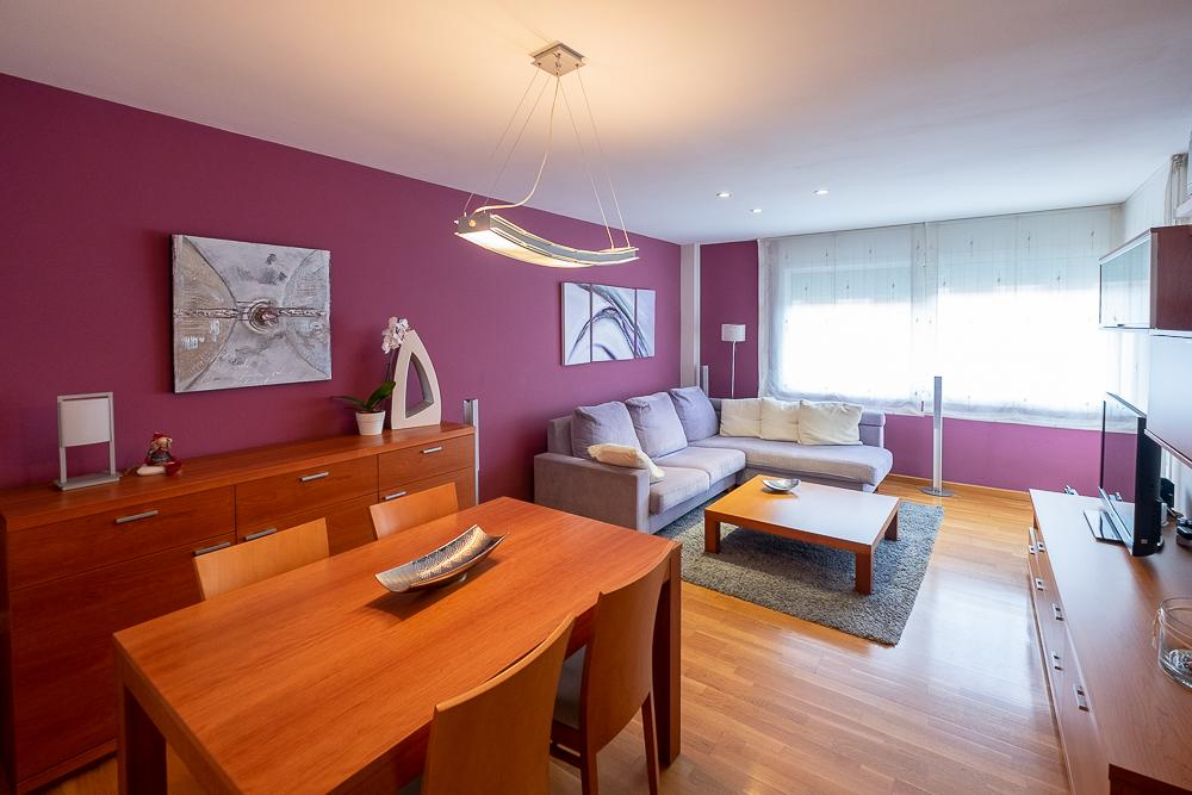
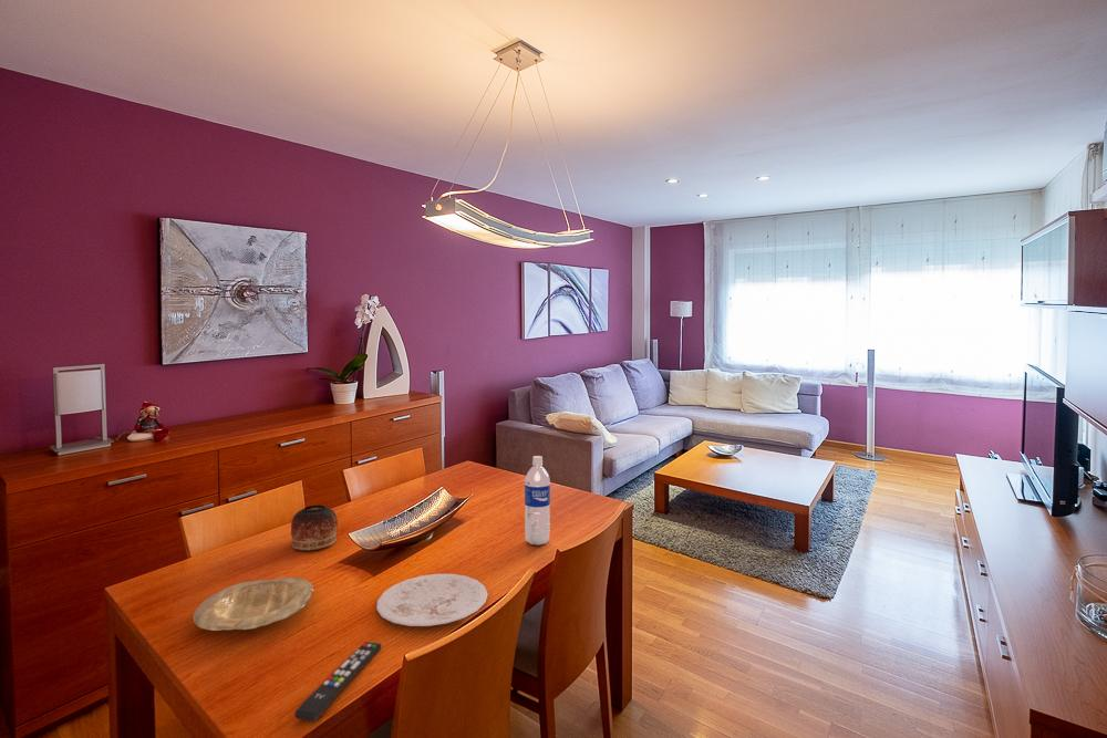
+ plate [375,573,489,627]
+ remote control [293,641,383,723]
+ plate [192,576,314,632]
+ water bottle [524,455,551,547]
+ bowl [290,505,339,551]
